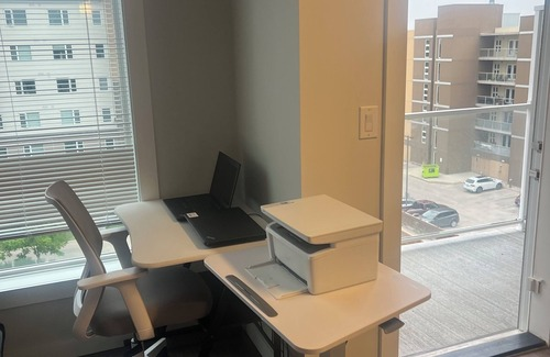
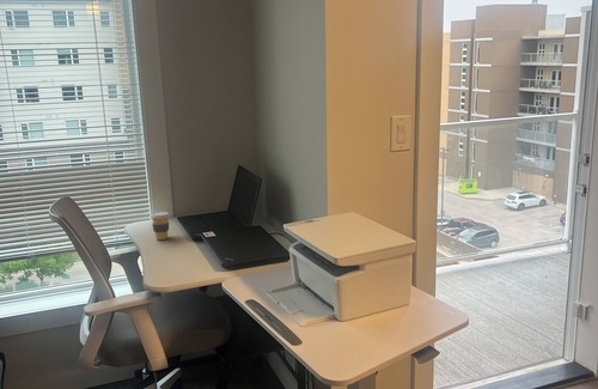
+ coffee cup [150,211,171,241]
